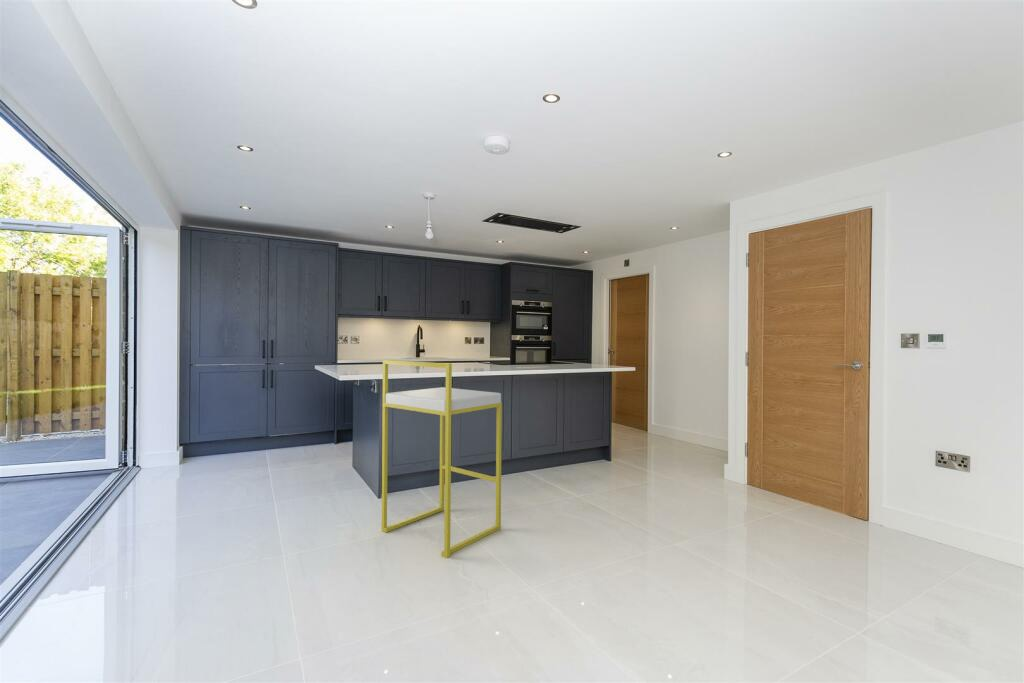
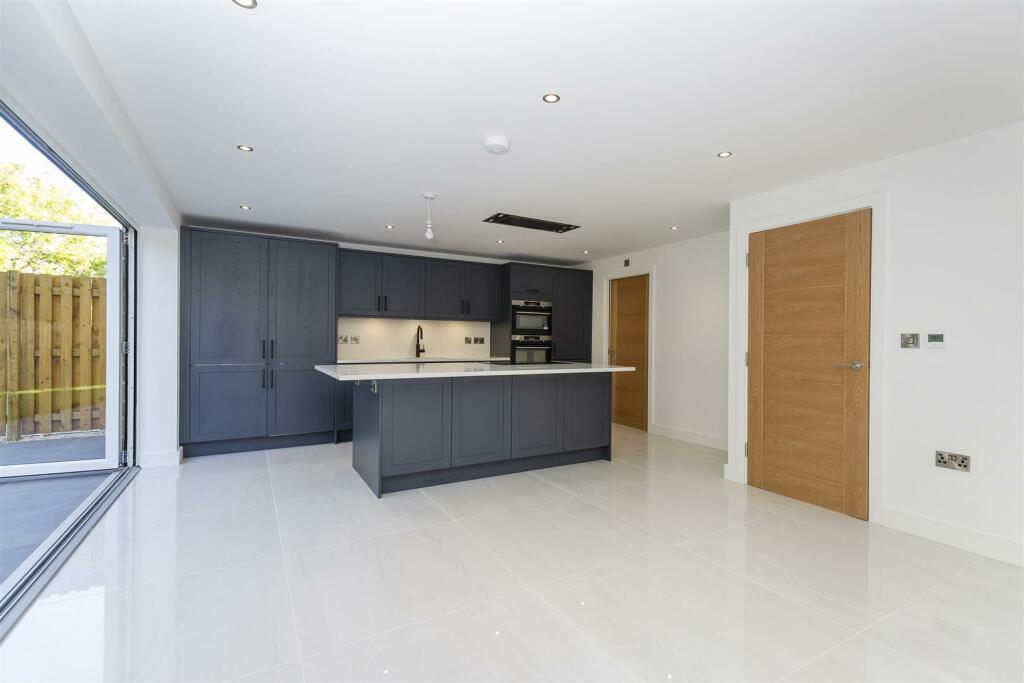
- bar stool [381,359,503,559]
